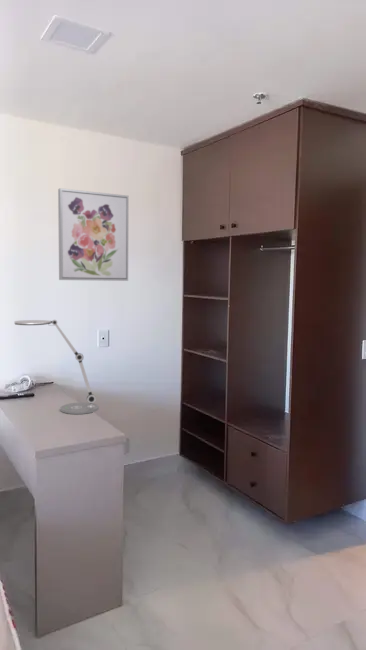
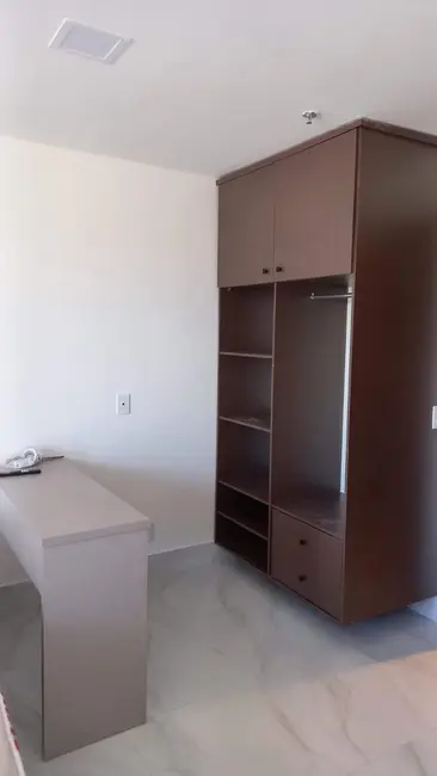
- wall art [57,187,129,282]
- desk lamp [14,319,100,415]
